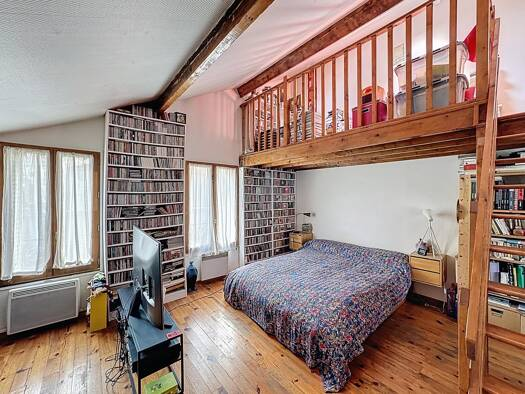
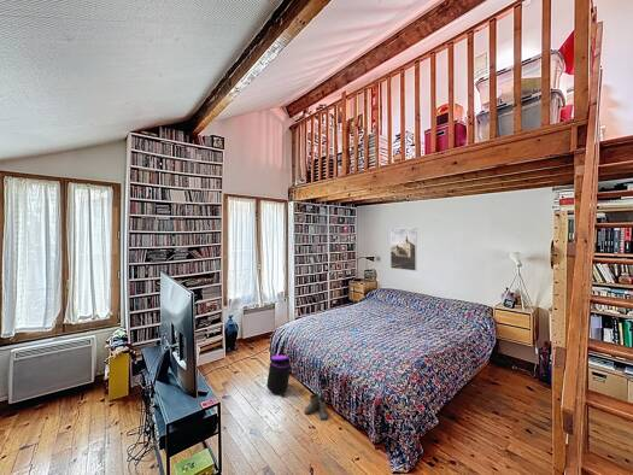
+ trash can [265,354,292,398]
+ boots [304,392,329,422]
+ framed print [389,227,418,272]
